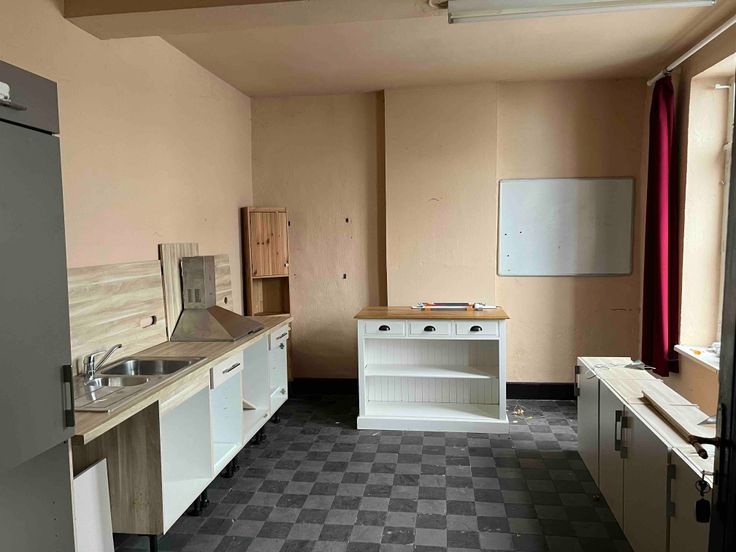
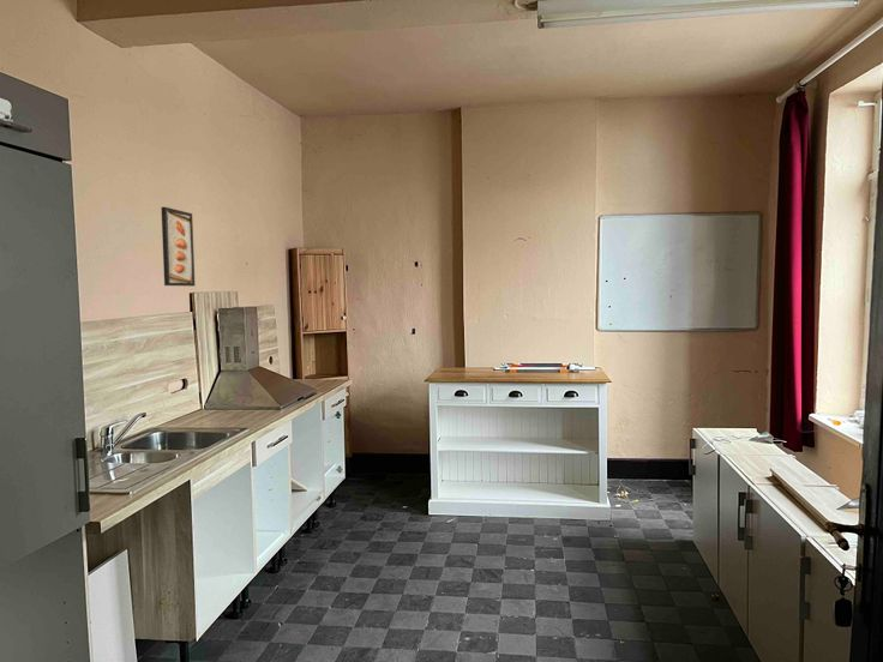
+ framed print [160,206,196,288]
